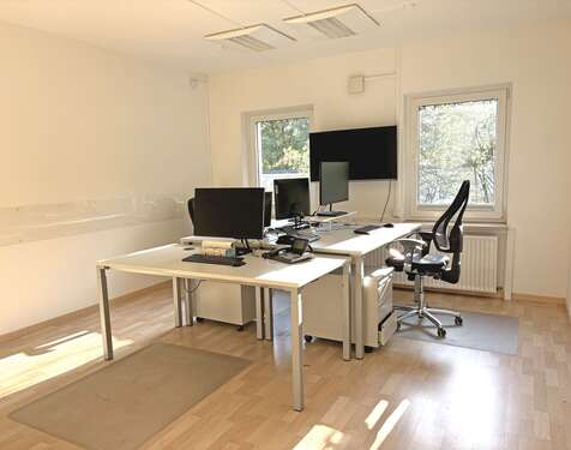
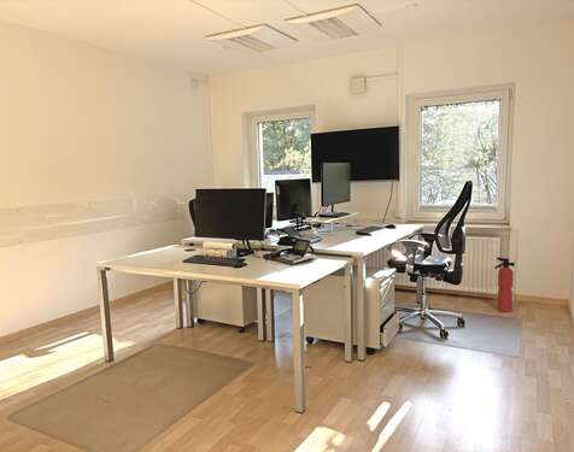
+ fire extinguisher [494,257,516,313]
